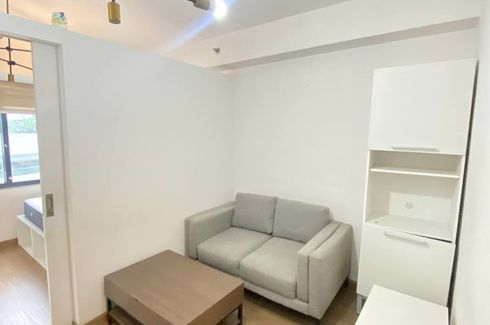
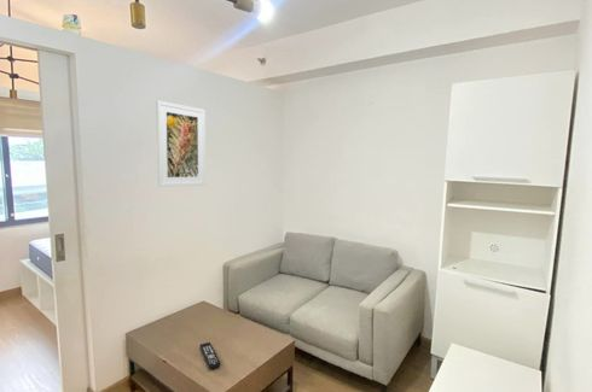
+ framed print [155,100,207,188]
+ remote control [198,341,221,370]
